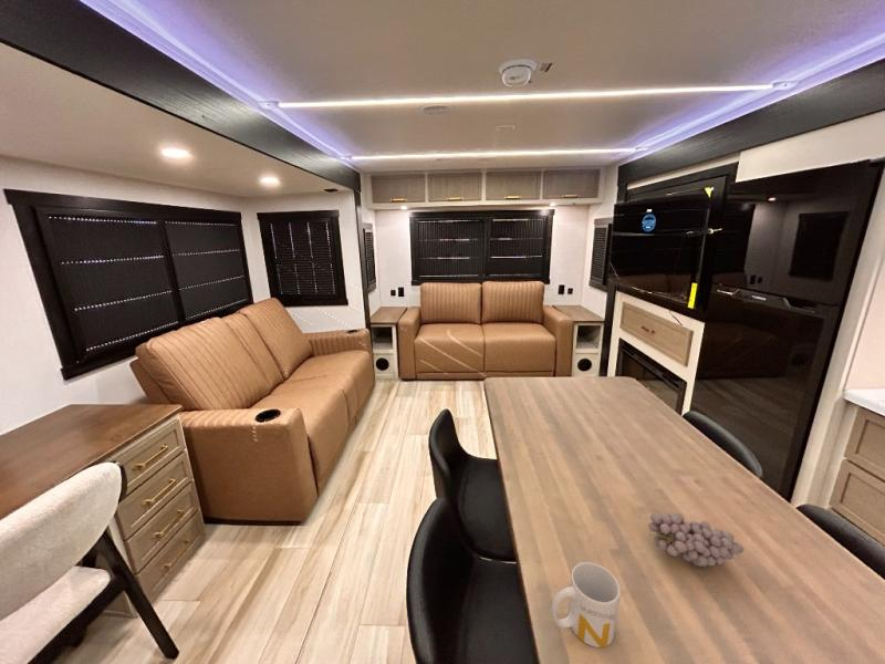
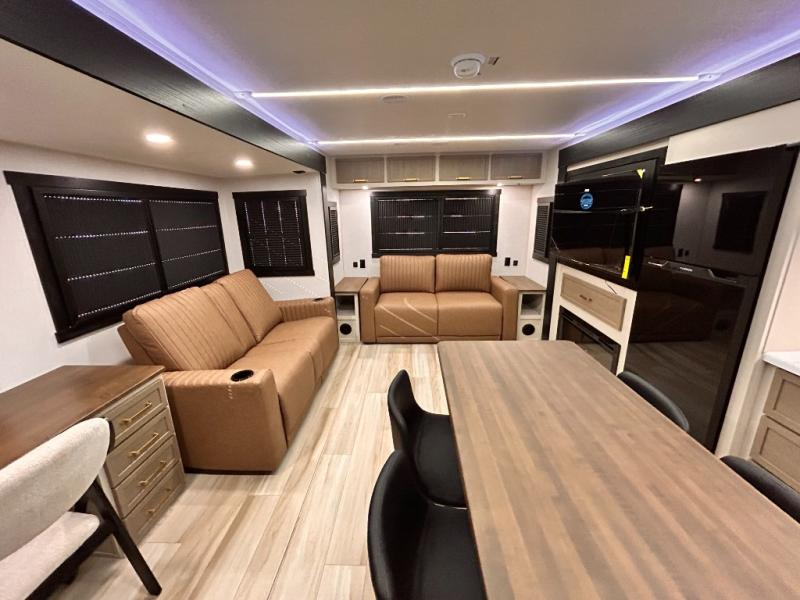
- fruit [647,512,745,568]
- mug [550,561,622,649]
